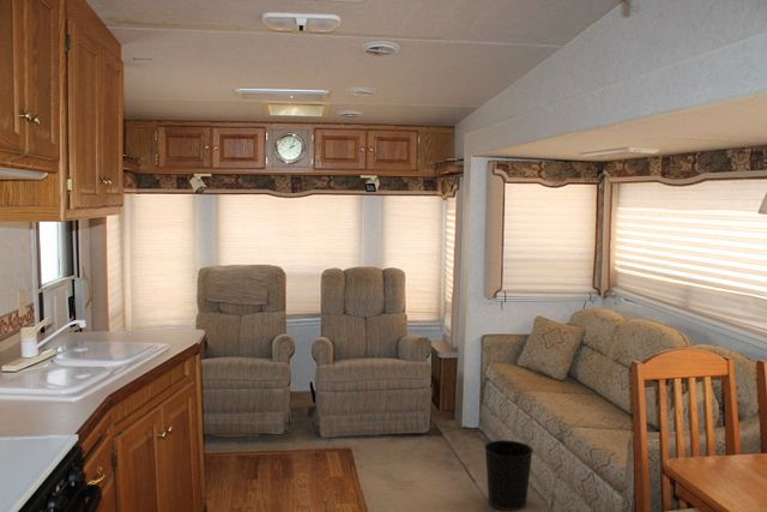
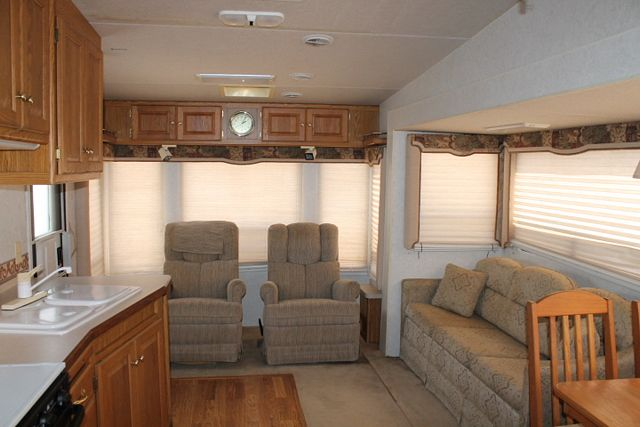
- wastebasket [483,439,535,512]
